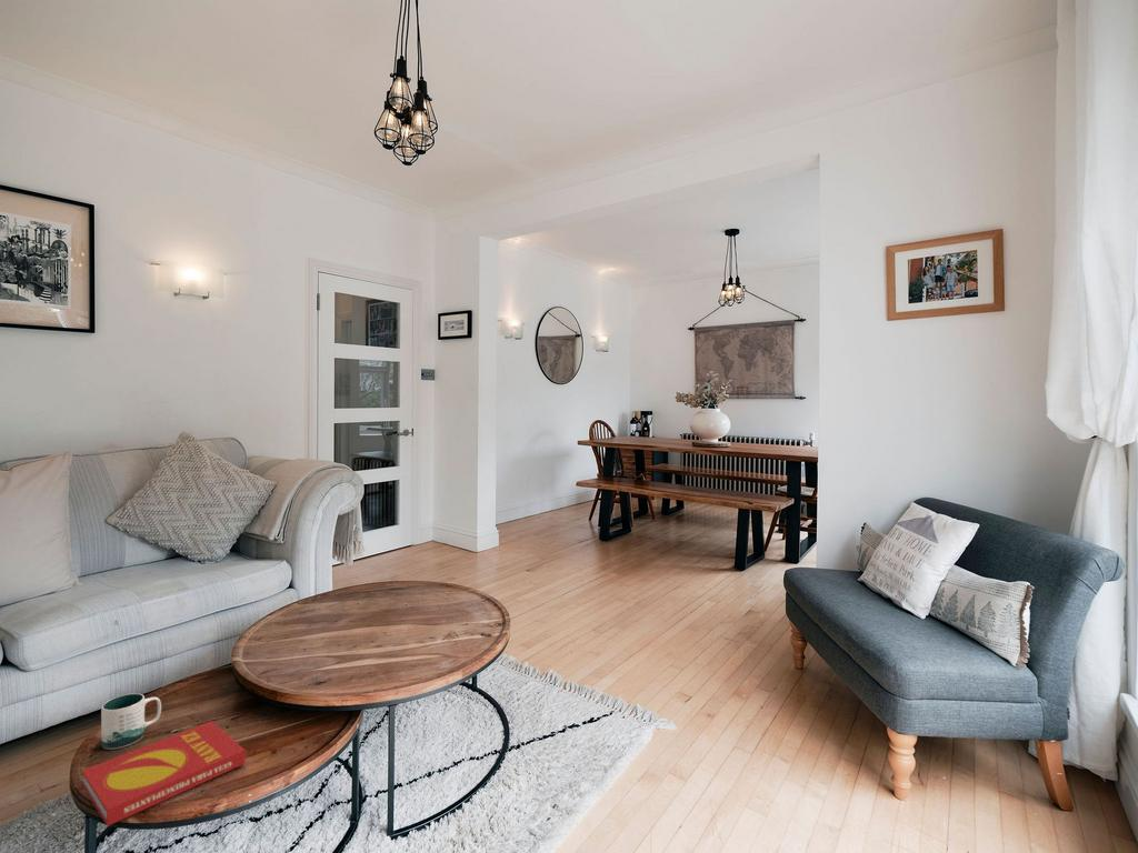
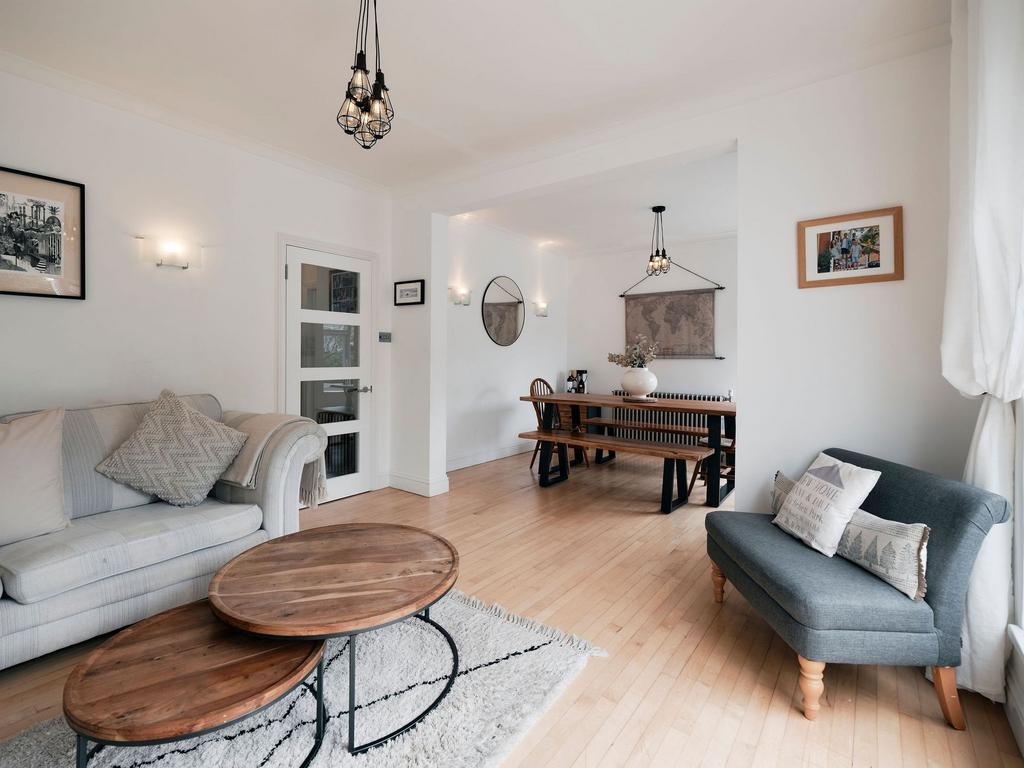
- book [81,720,247,827]
- mug [100,693,162,751]
